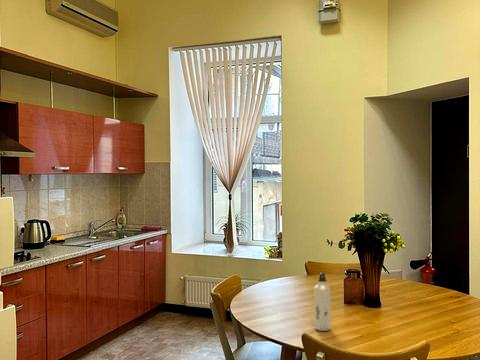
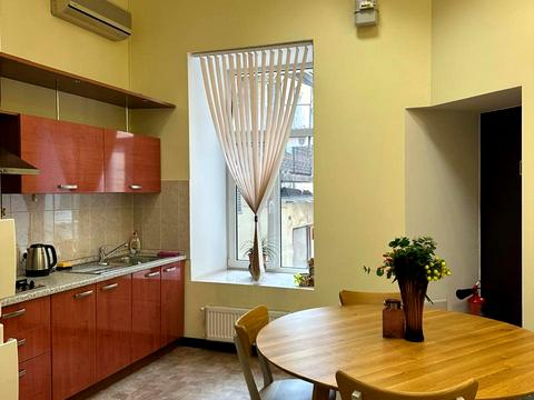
- water bottle [313,272,331,332]
